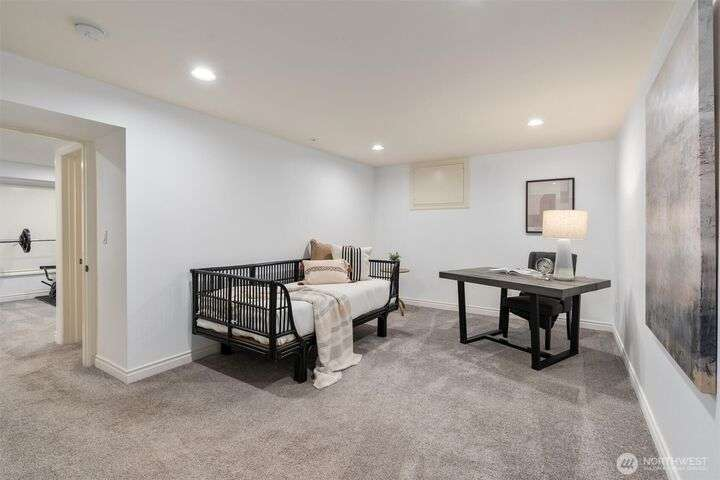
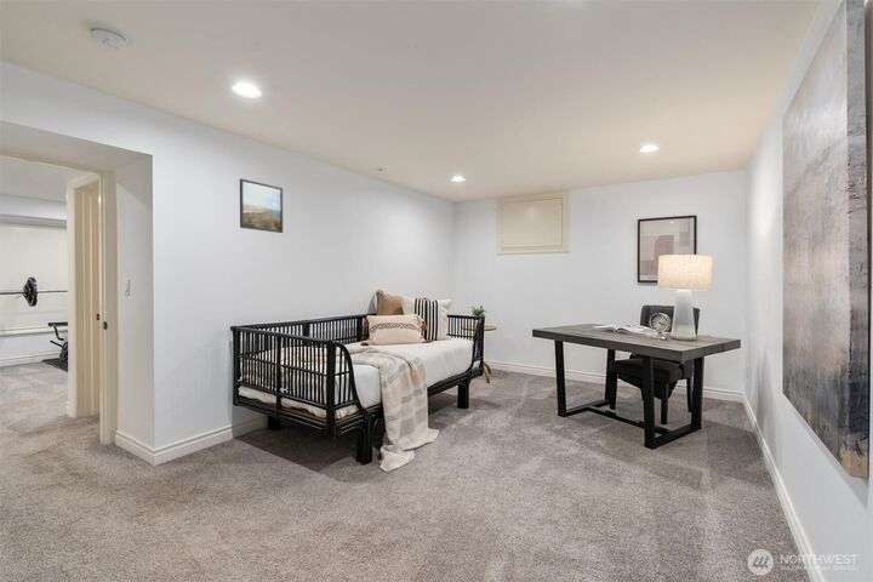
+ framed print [239,177,284,234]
